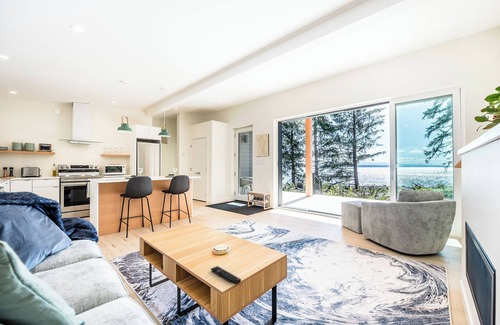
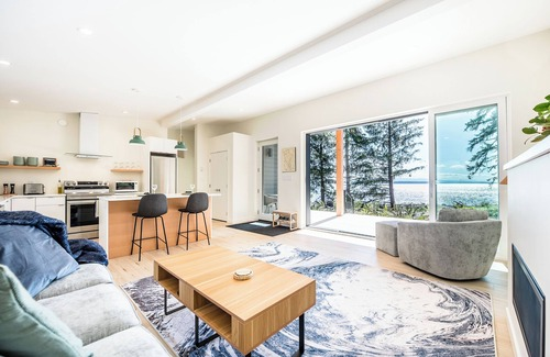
- remote control [210,265,242,285]
